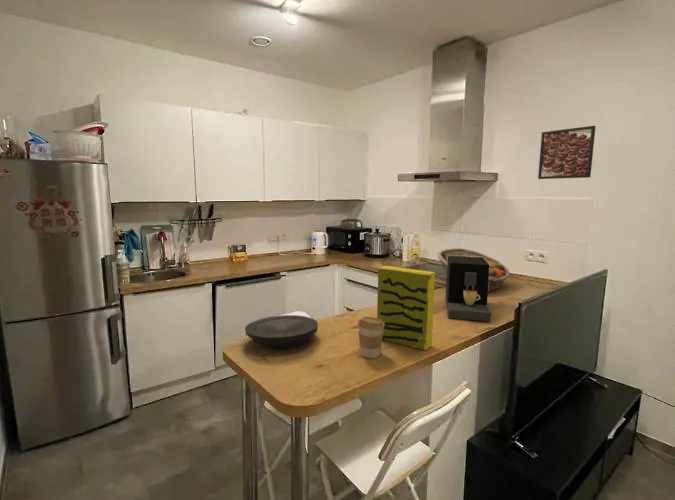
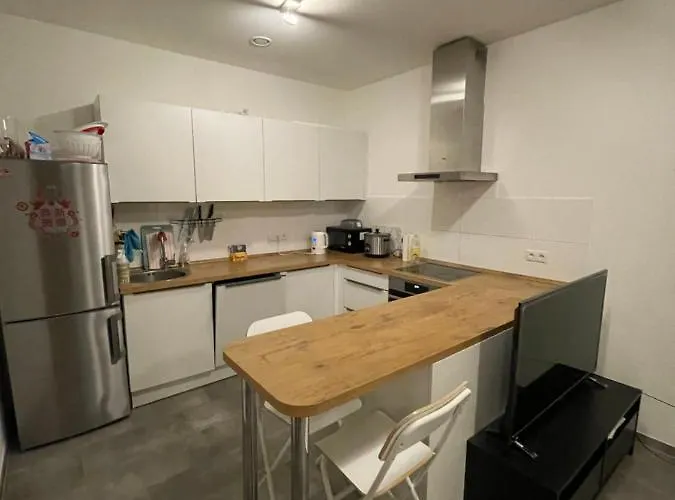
- coffee maker [445,256,492,322]
- plate [244,314,319,350]
- coffee cup [357,316,384,359]
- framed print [537,125,596,180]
- fruit basket [436,247,511,293]
- cereal box [376,265,436,351]
